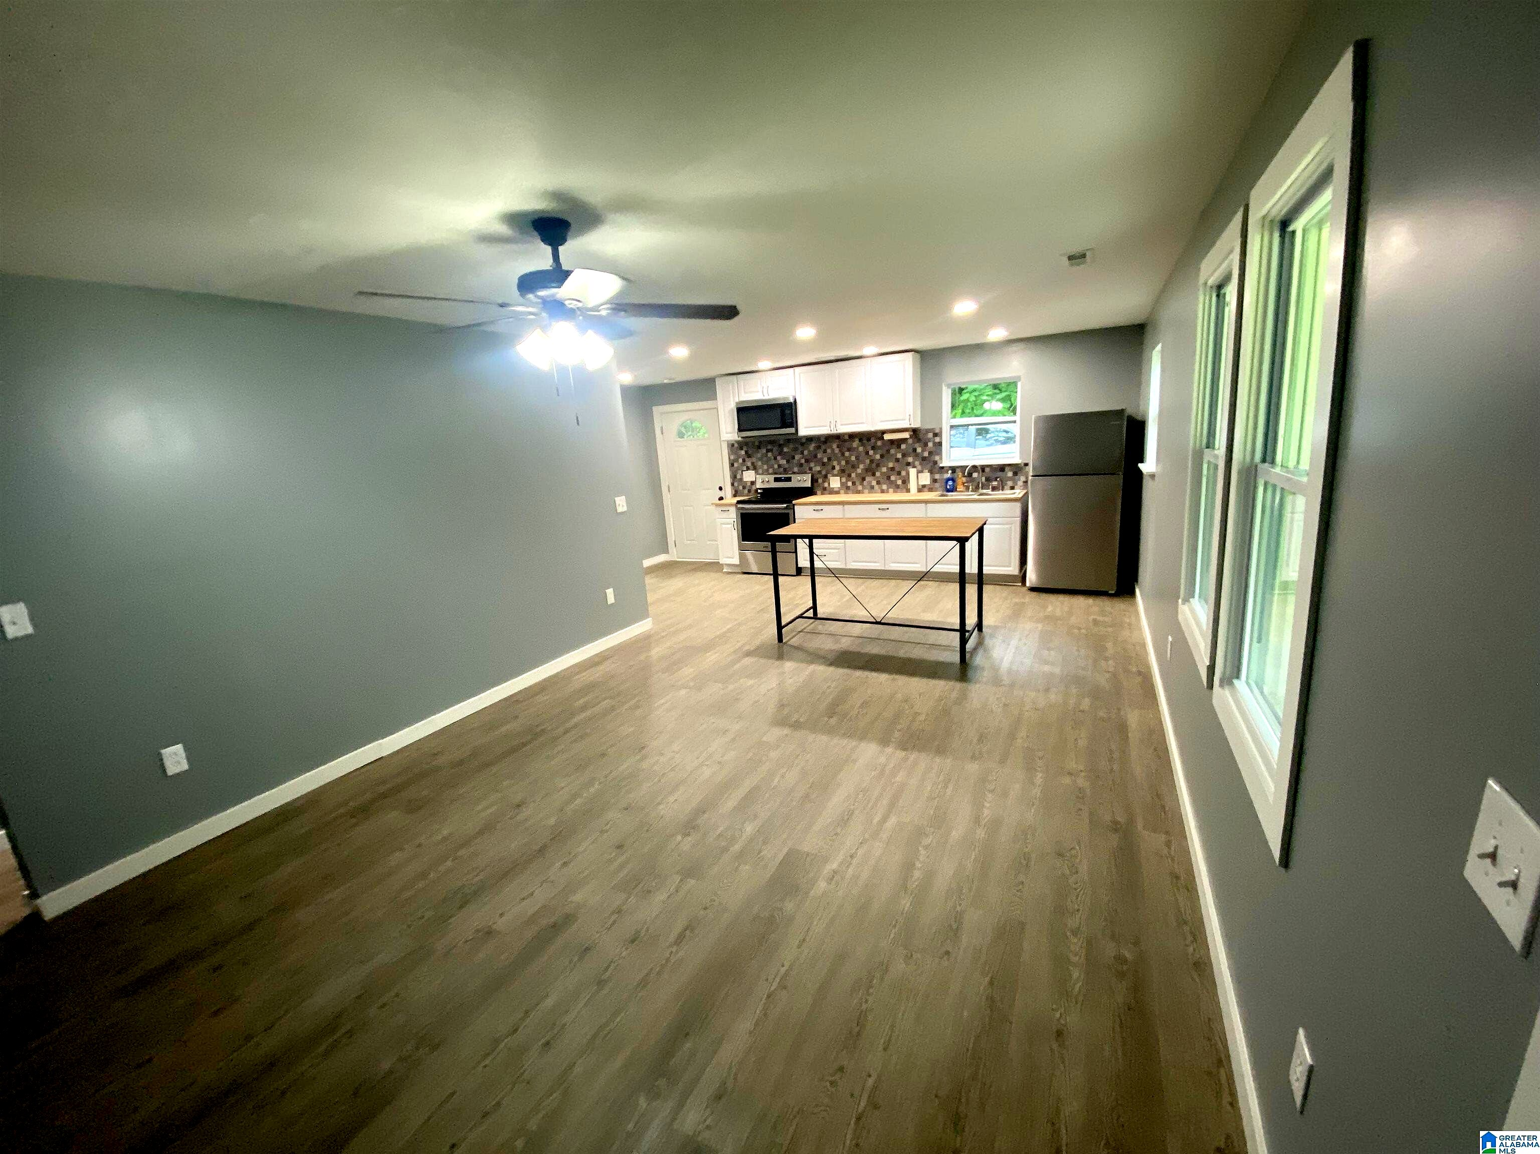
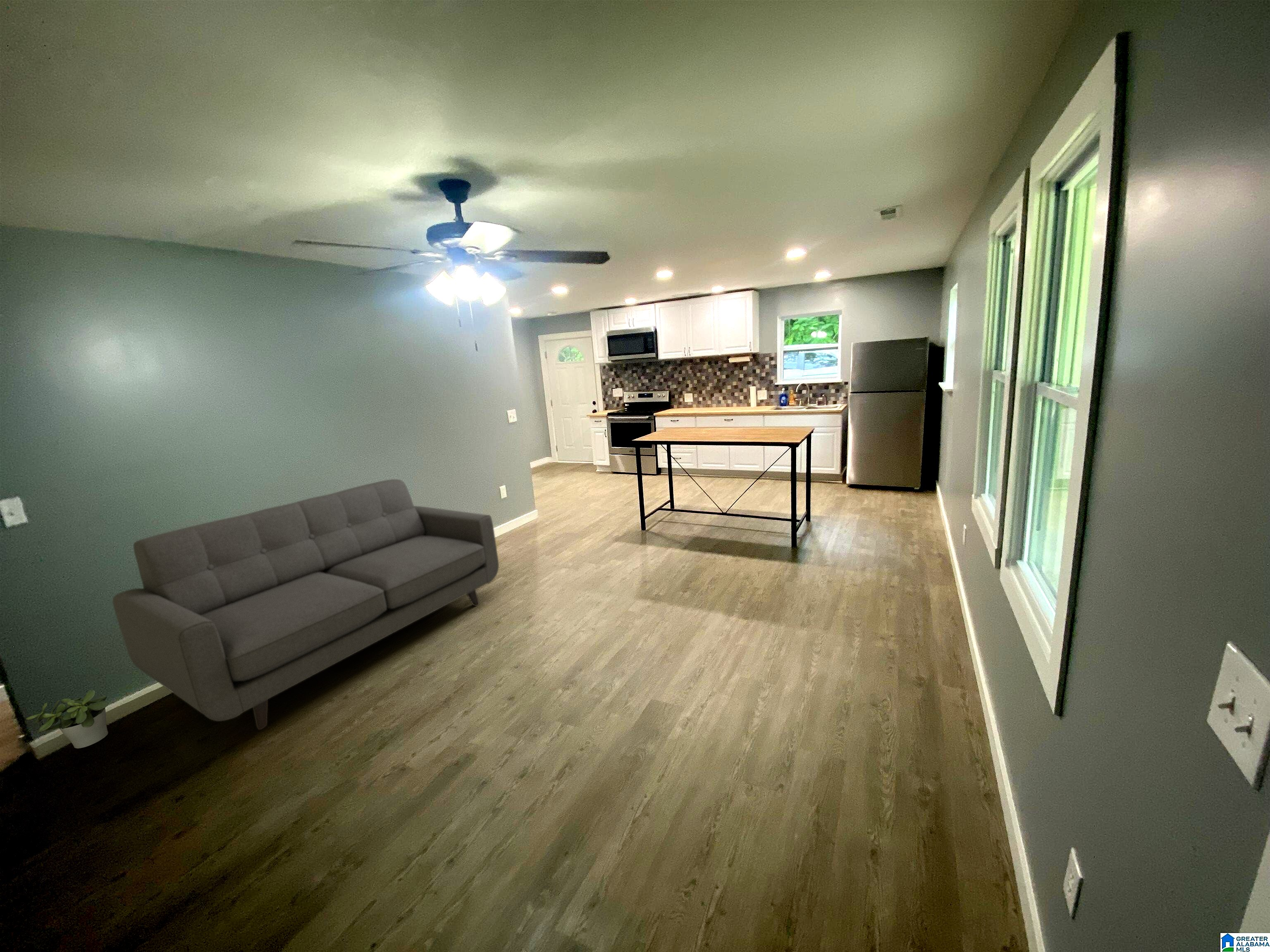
+ sofa [112,479,499,730]
+ potted plant [26,690,109,749]
